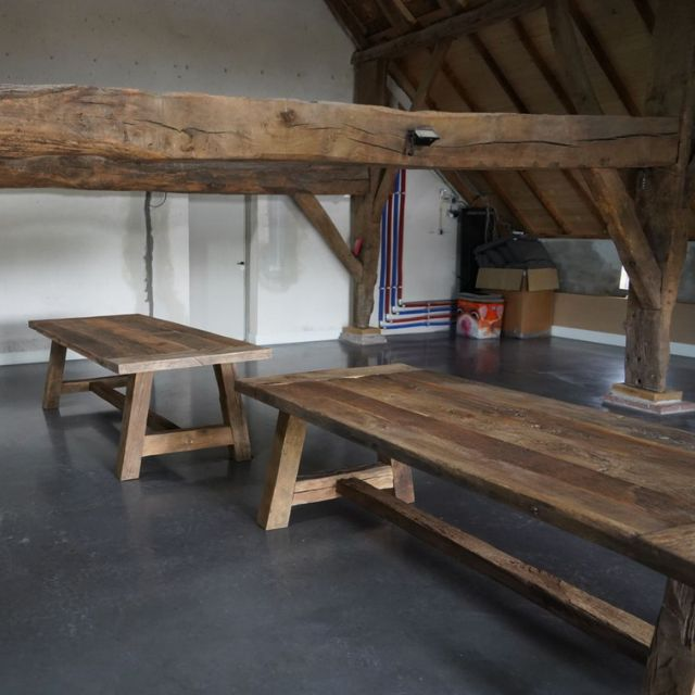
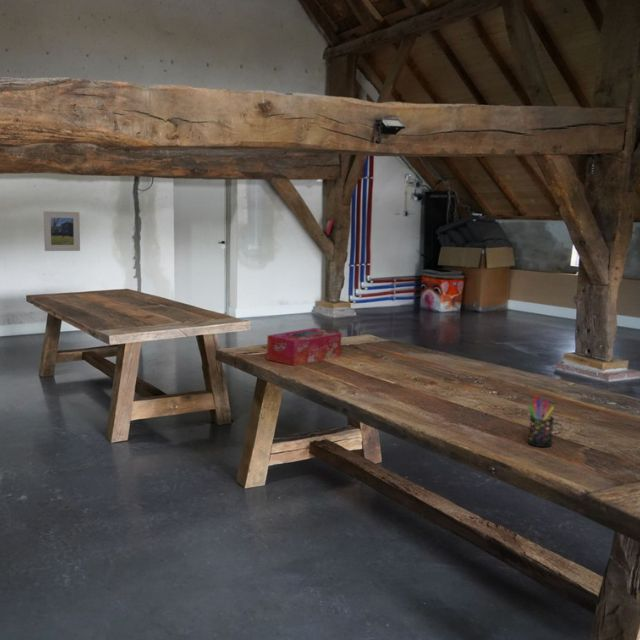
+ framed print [43,210,81,252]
+ tissue box [266,327,343,367]
+ pen holder [527,394,555,448]
